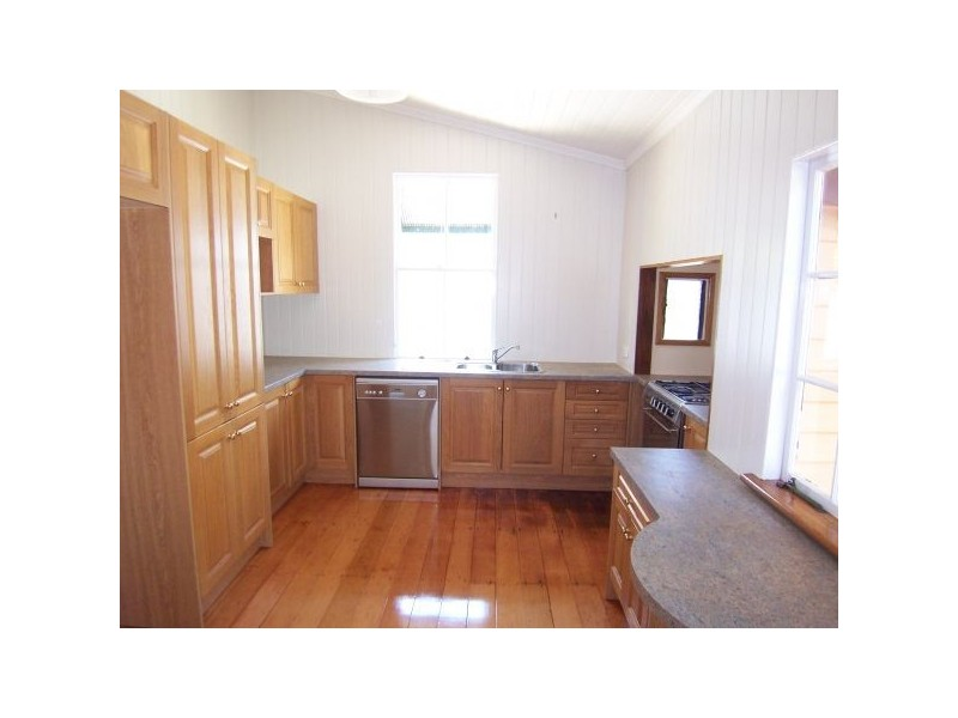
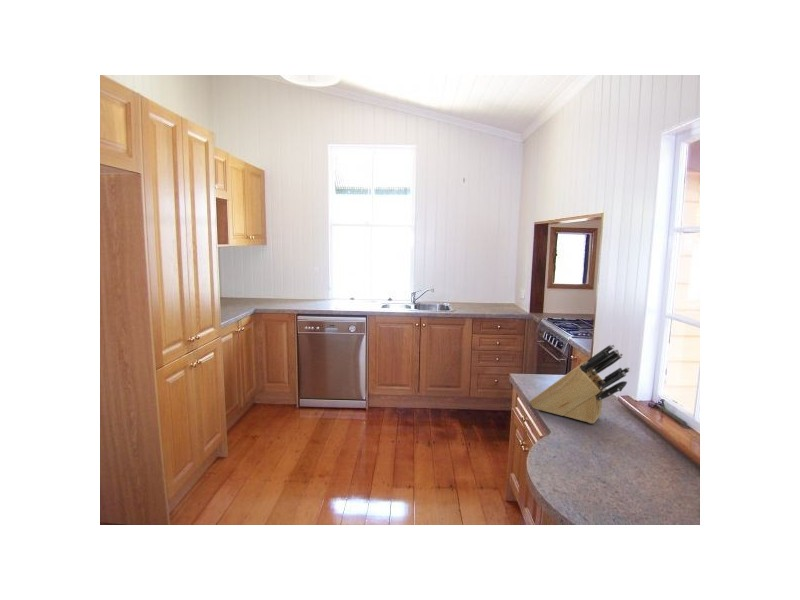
+ knife block [528,343,631,424]
